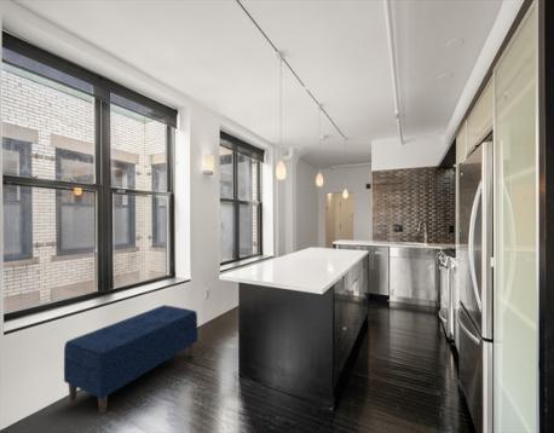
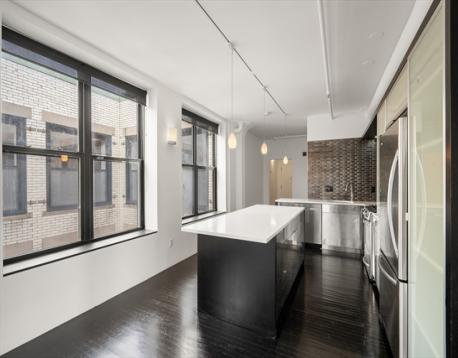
- bench [63,304,198,416]
